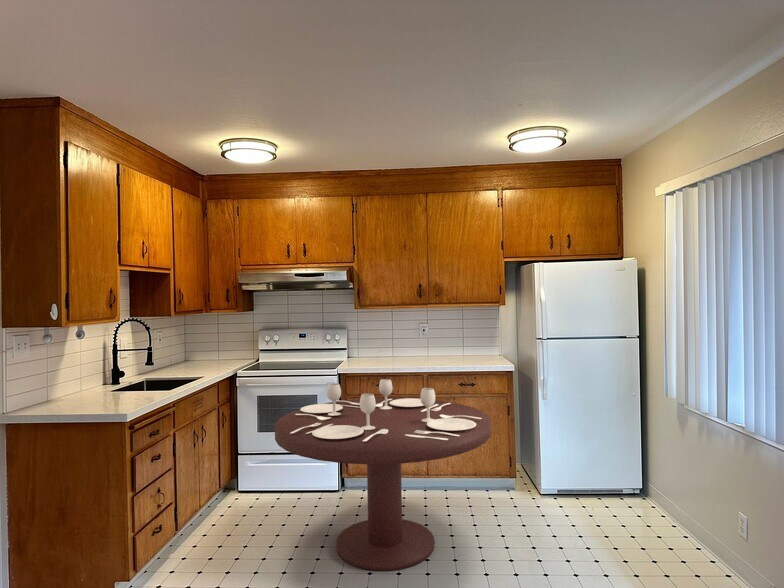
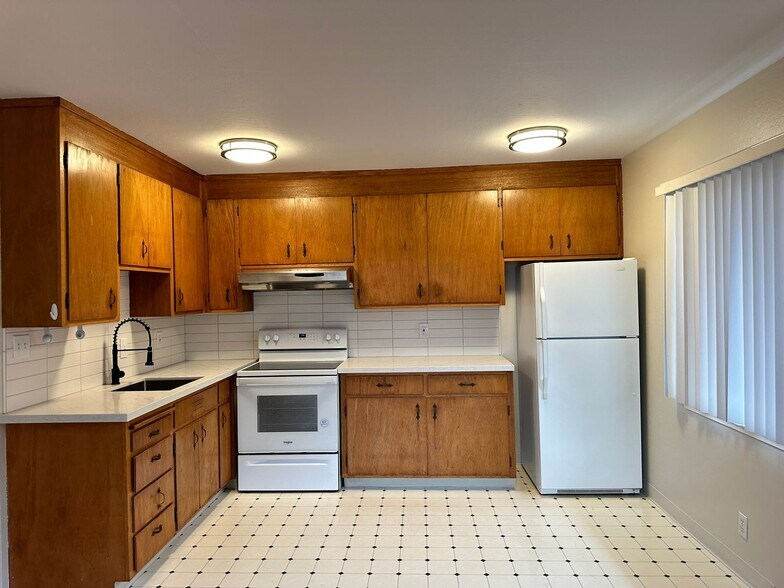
- dining table [274,378,492,572]
